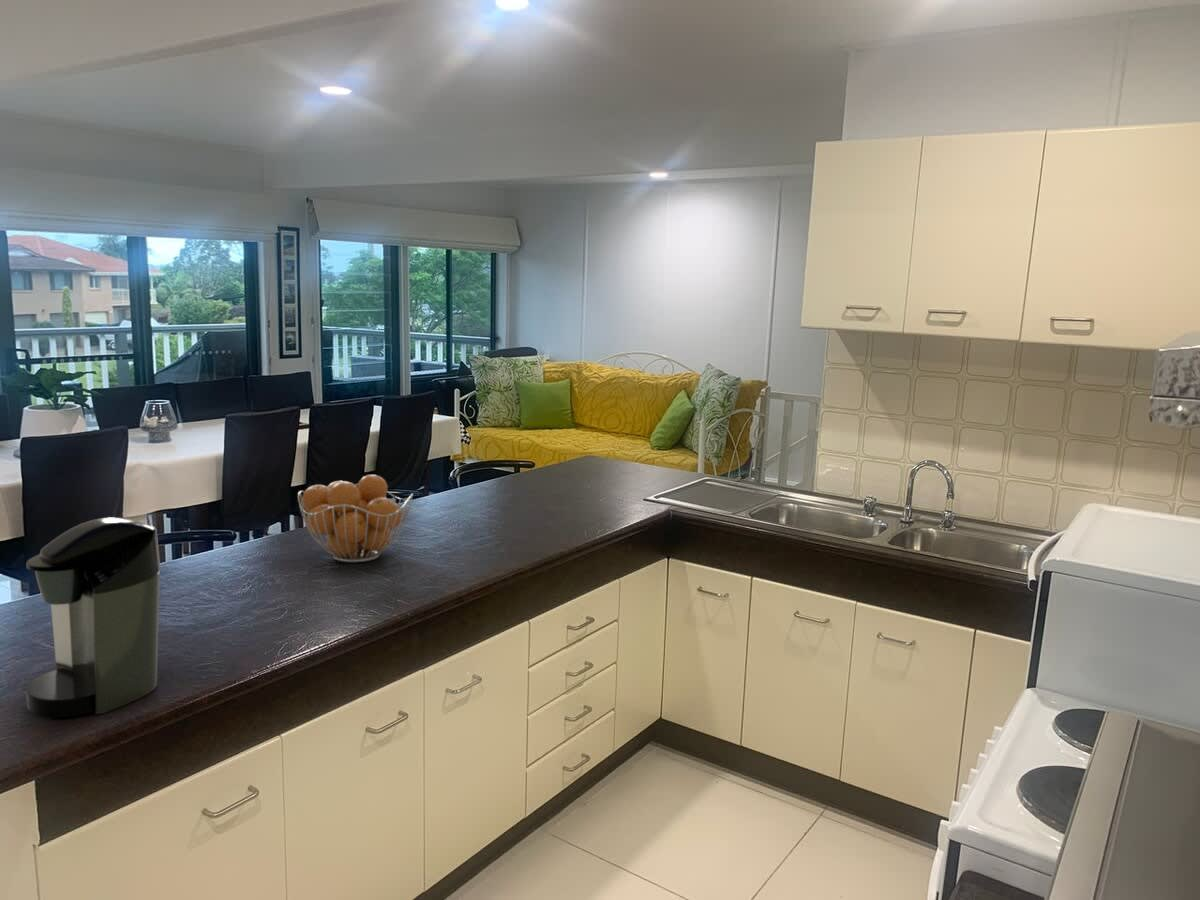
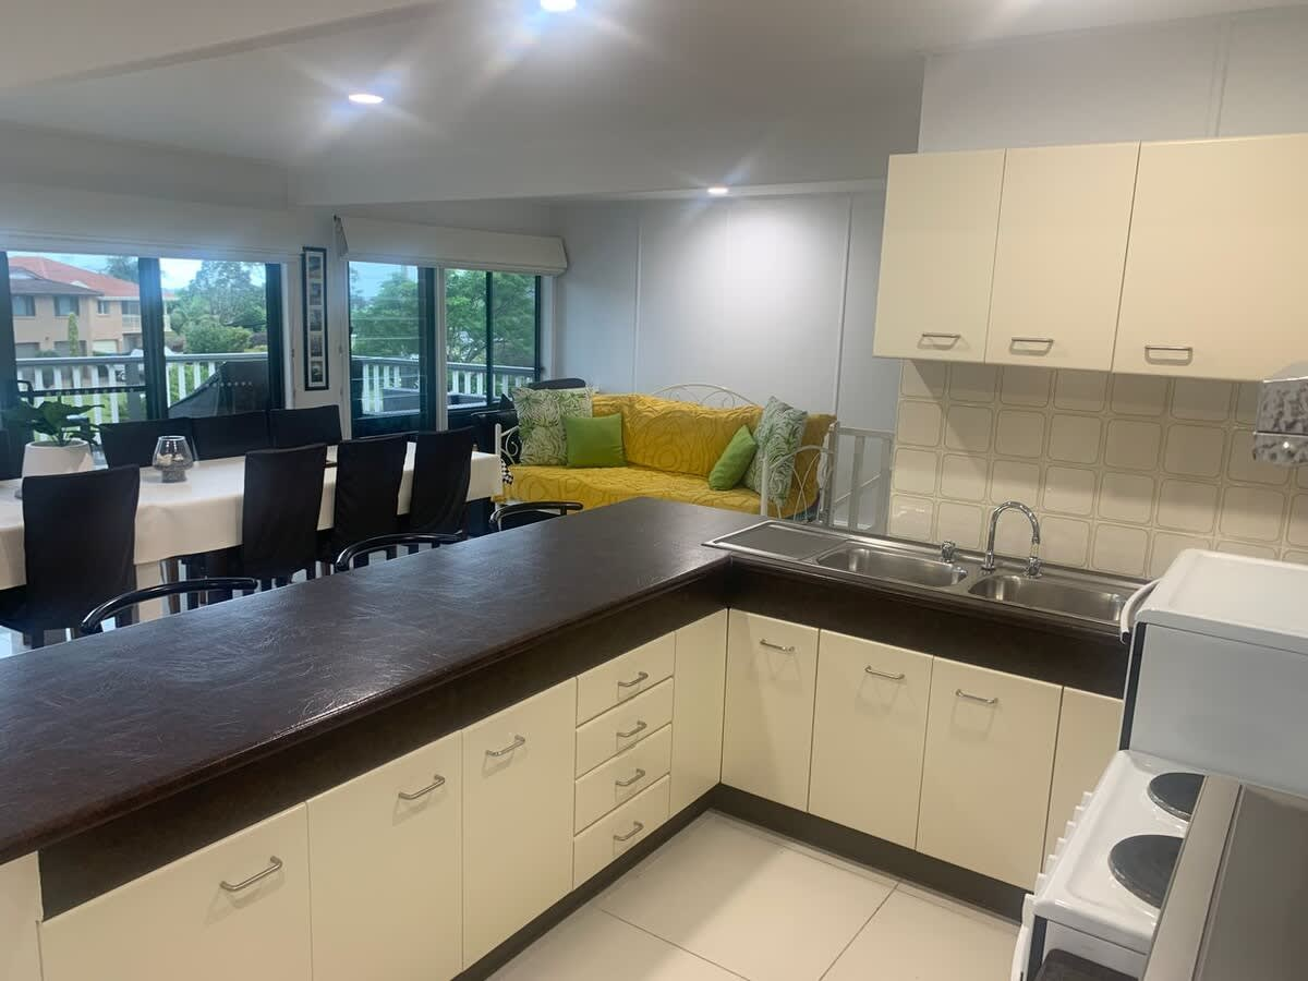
- coffee maker [25,516,161,718]
- fruit basket [297,474,414,563]
